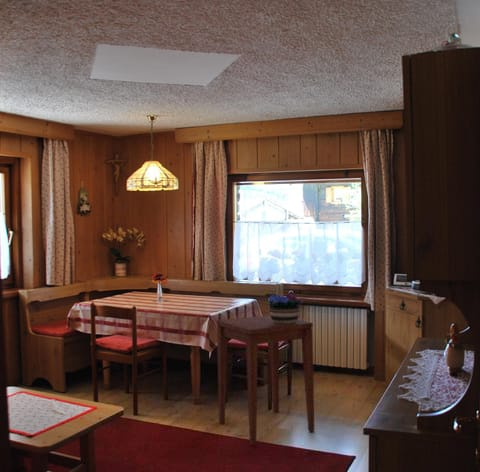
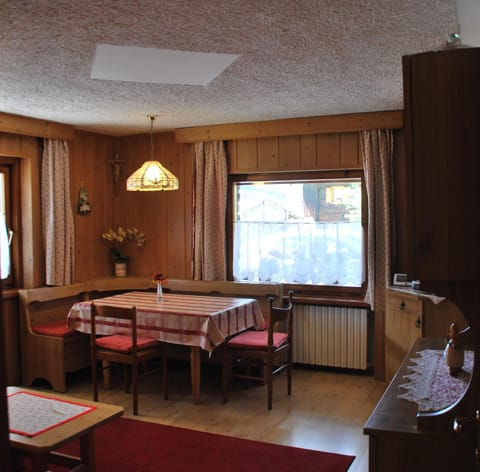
- side table [216,314,315,446]
- potted flower [266,292,304,325]
